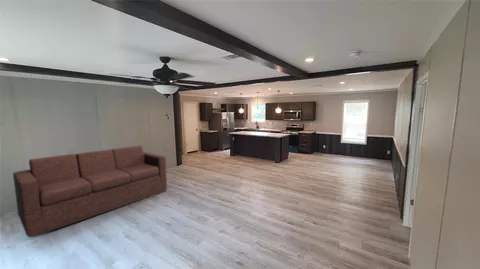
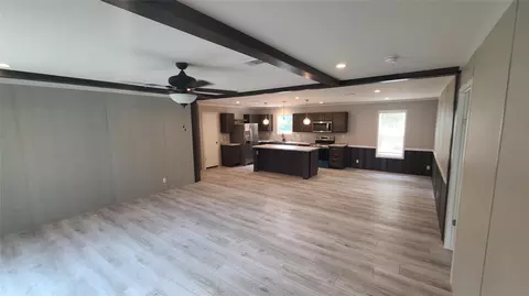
- sofa [12,144,168,238]
